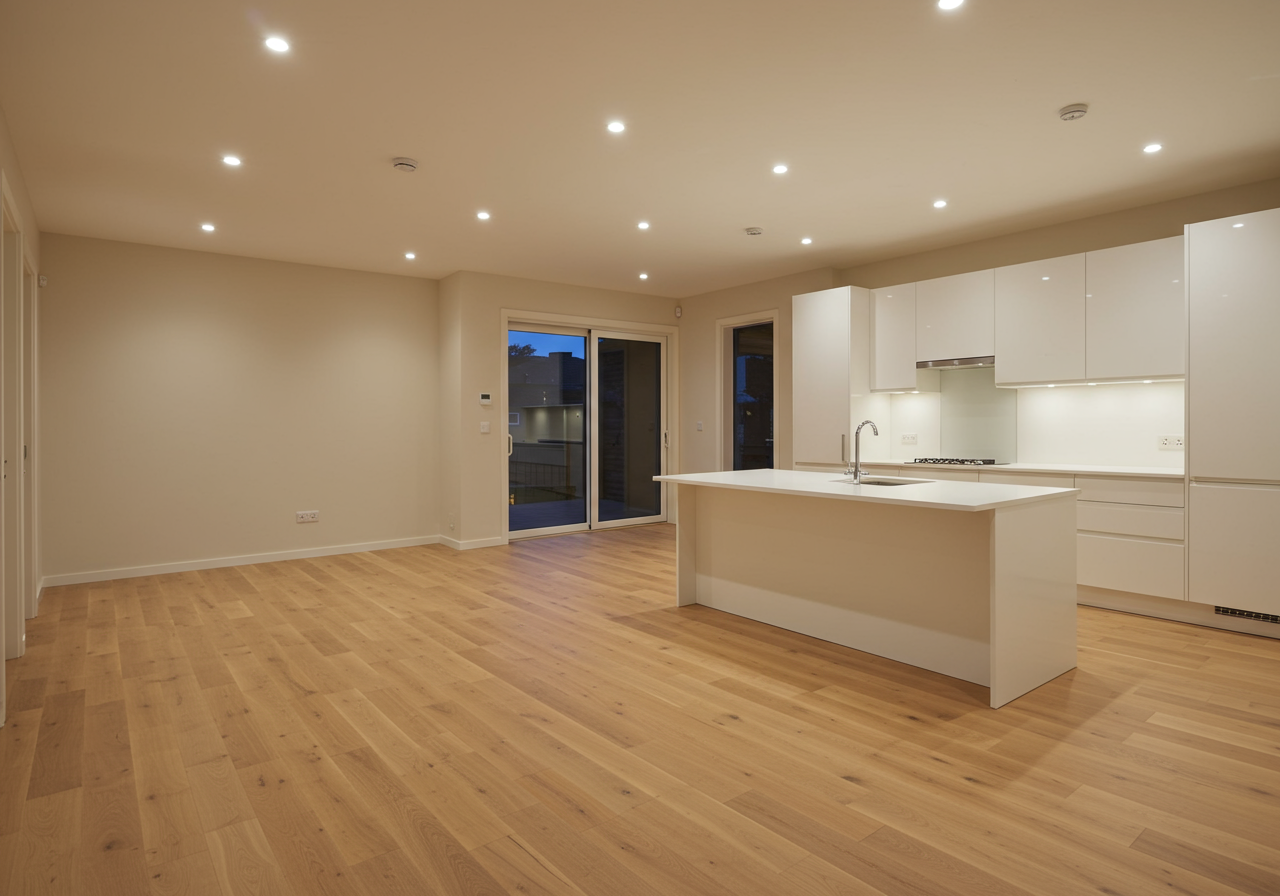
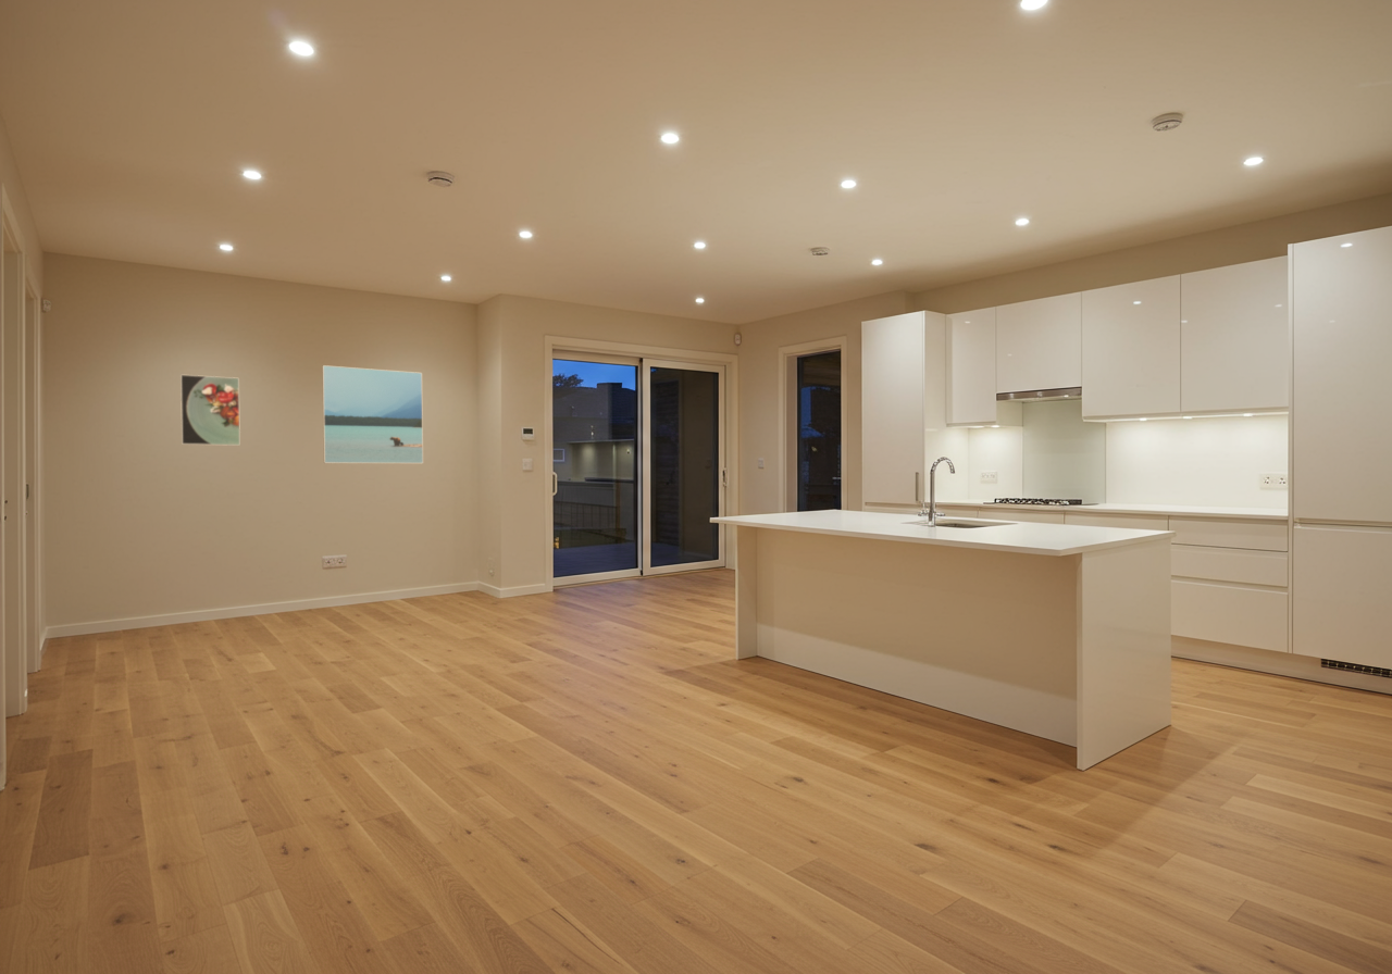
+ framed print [321,364,424,464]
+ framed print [179,374,241,447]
